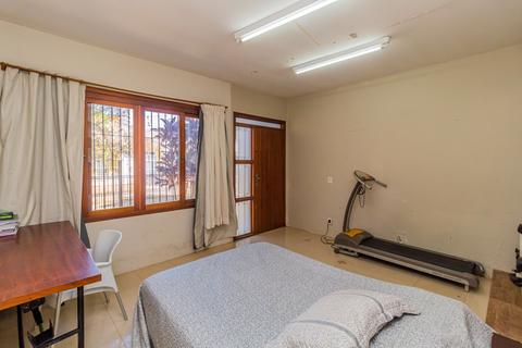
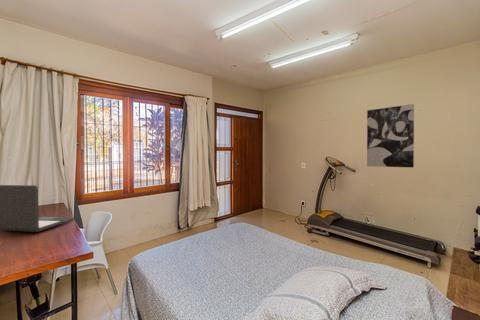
+ laptop [0,184,76,233]
+ wall art [366,103,415,168]
